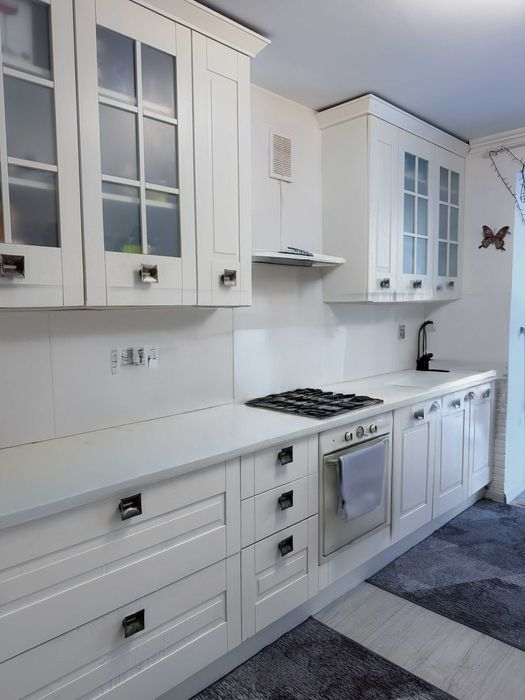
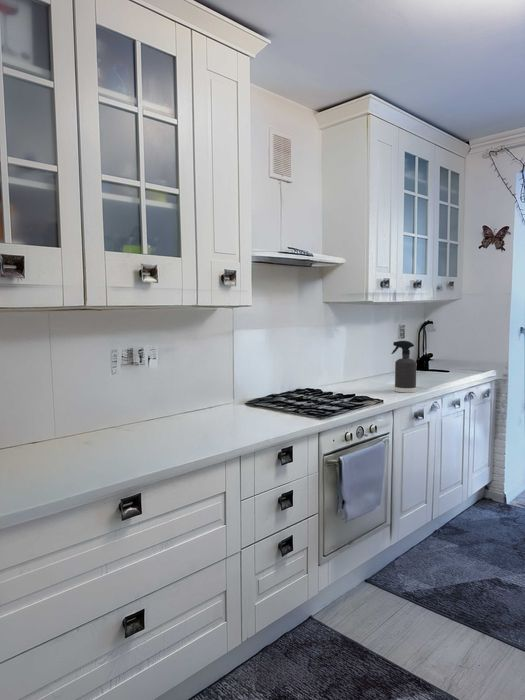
+ spray bottle [390,340,417,394]
